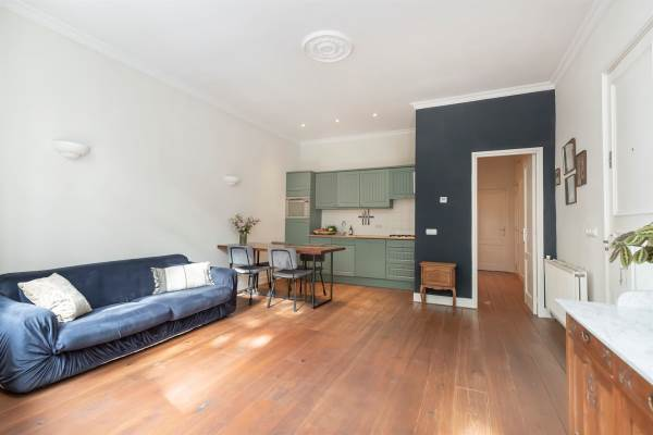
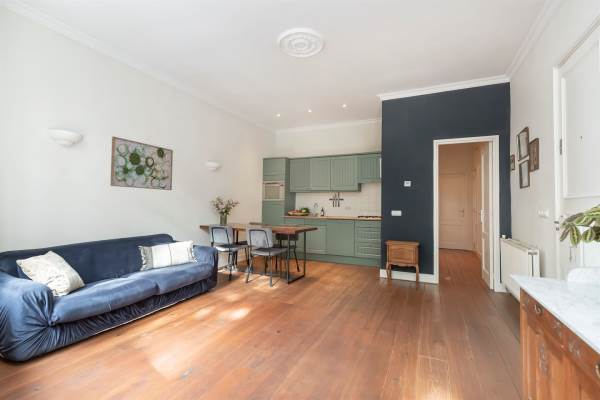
+ wall art [109,136,174,191]
